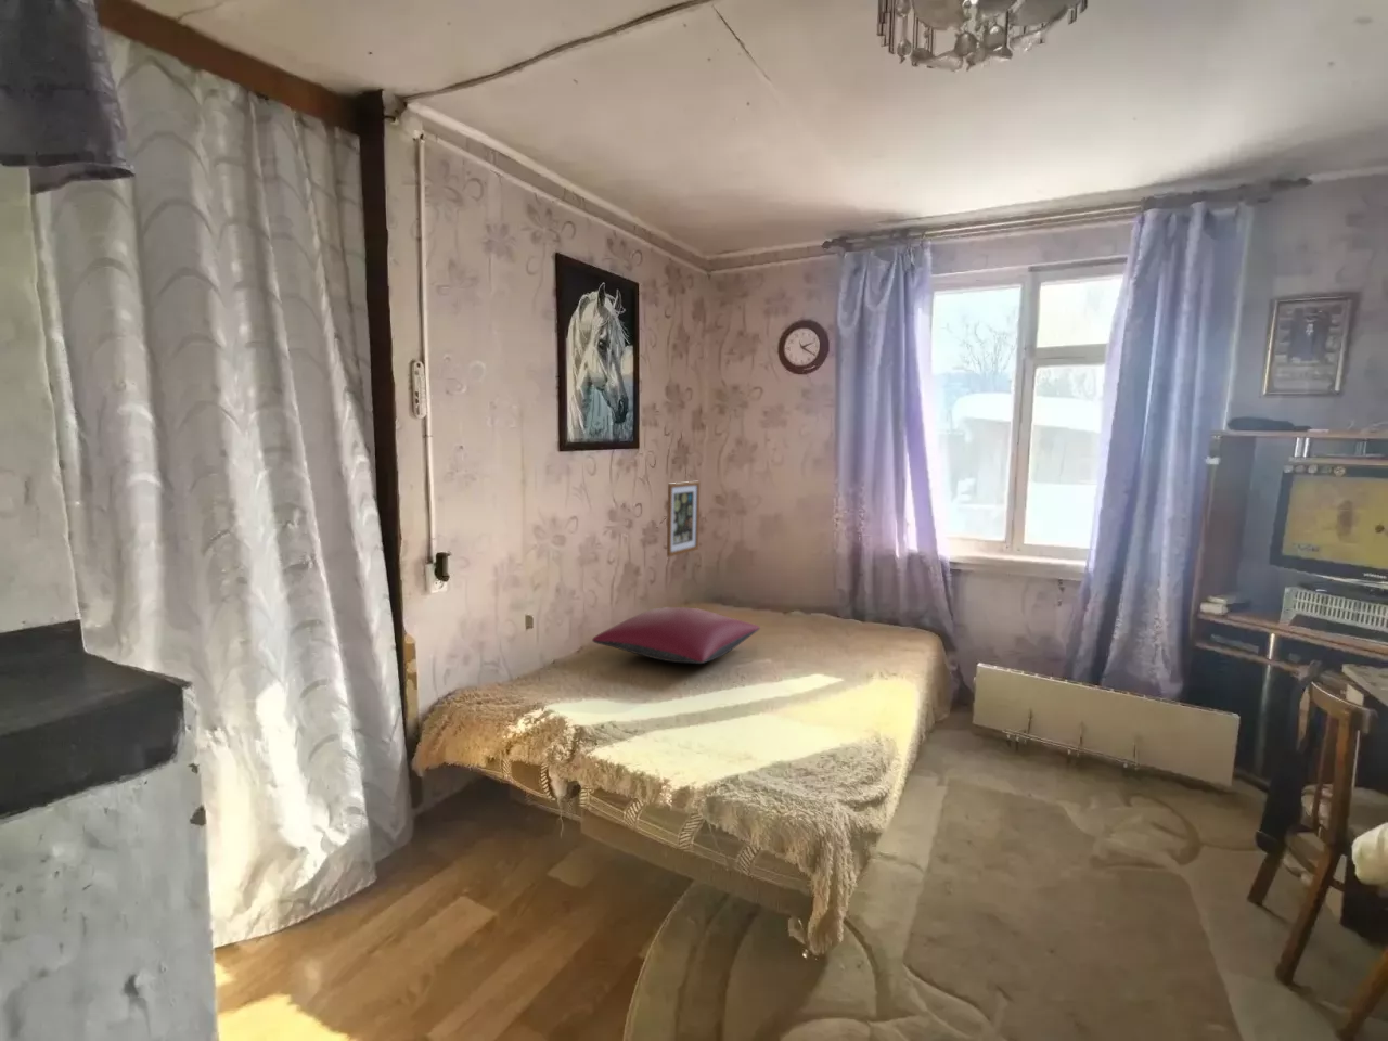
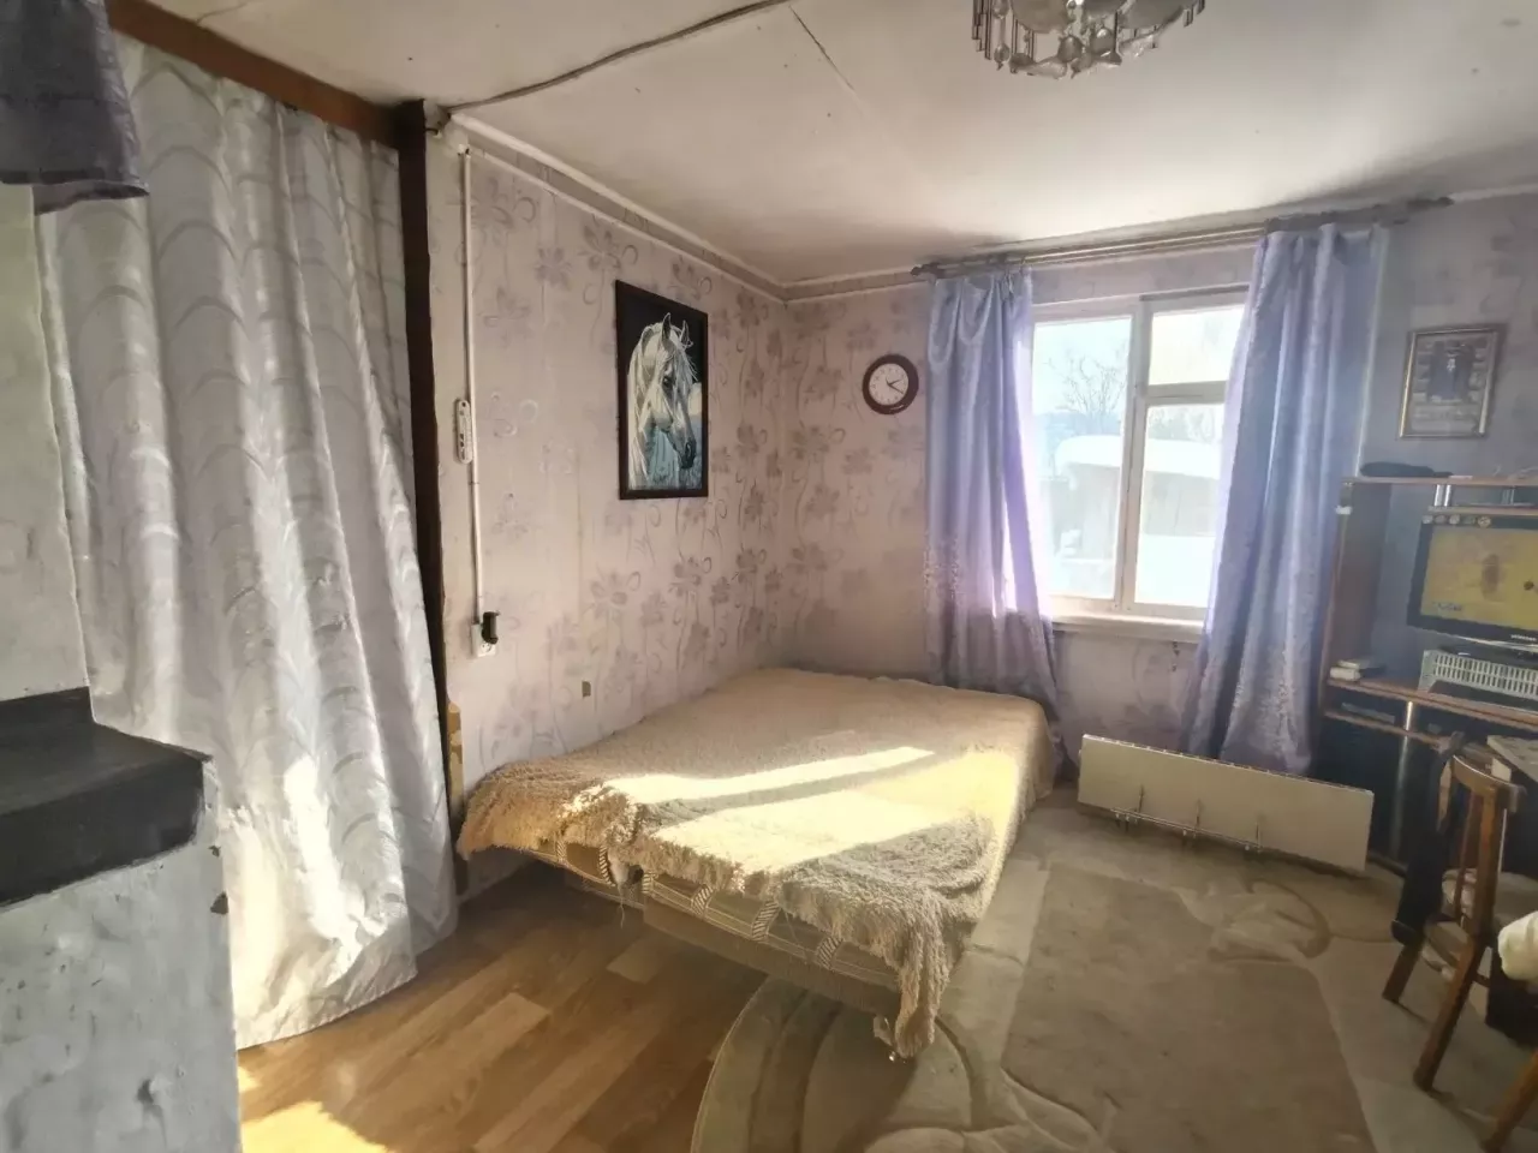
- pillow [591,606,762,665]
- wall art [666,480,701,559]
